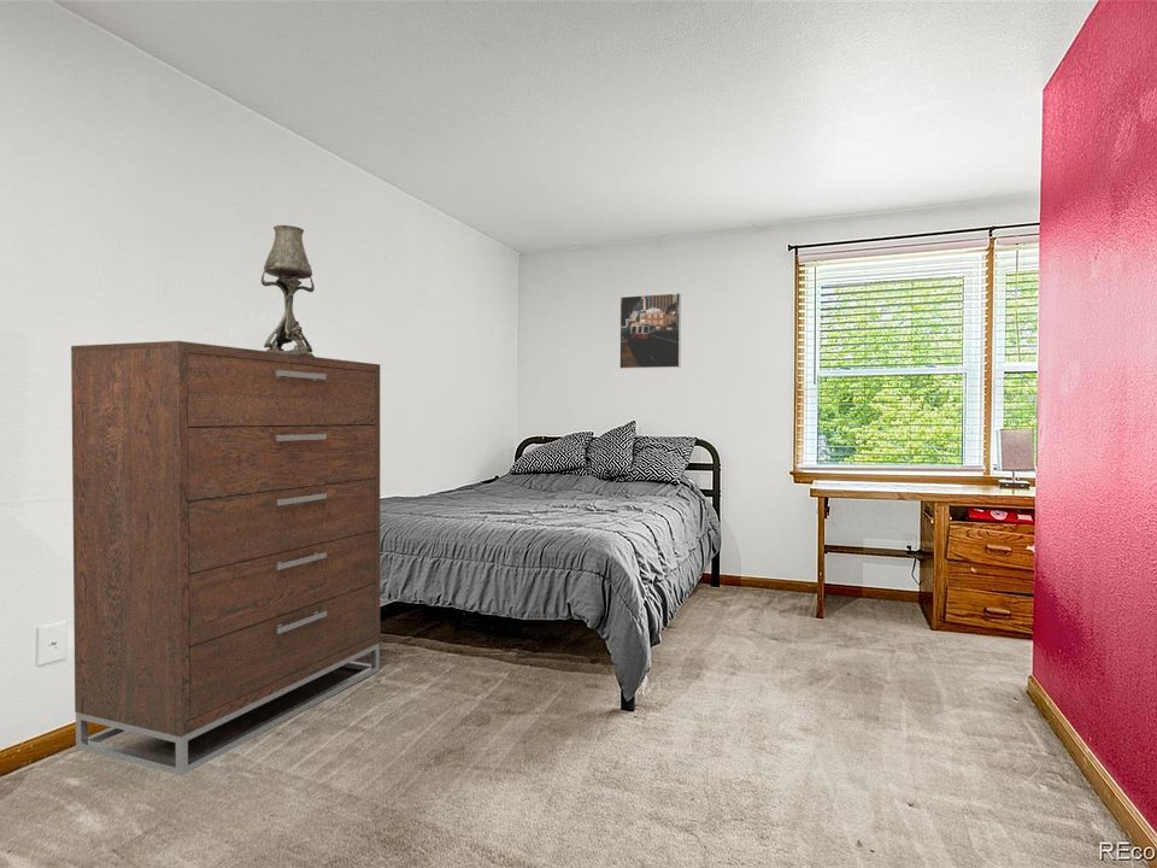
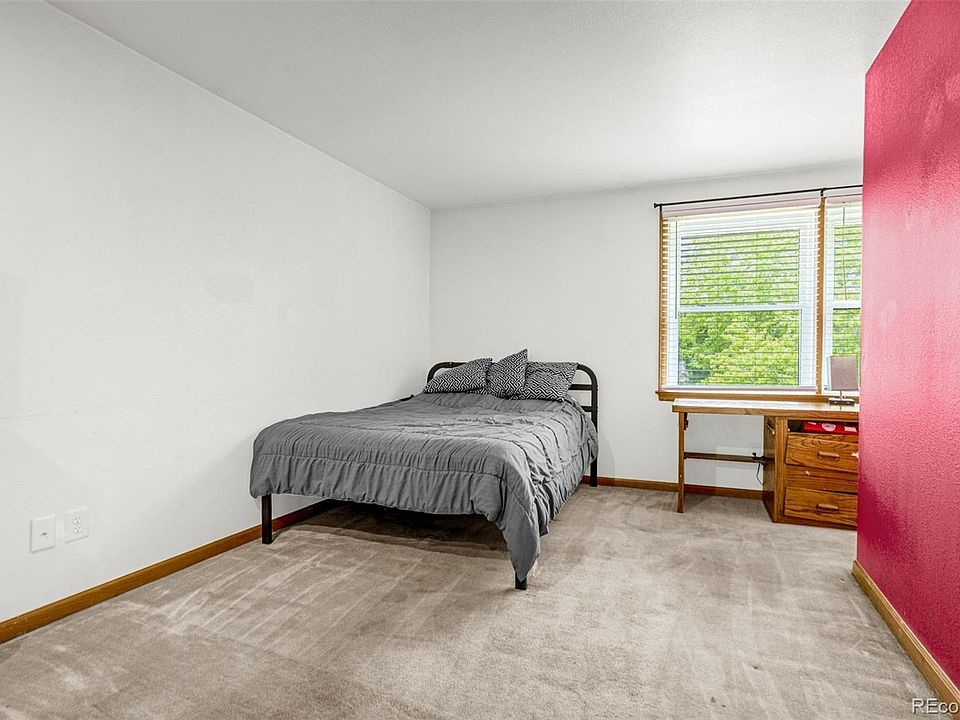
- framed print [618,292,682,370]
- dresser [70,340,381,778]
- table lamp [260,224,316,357]
